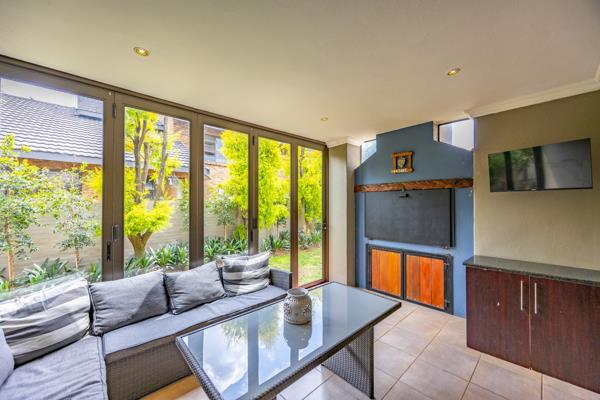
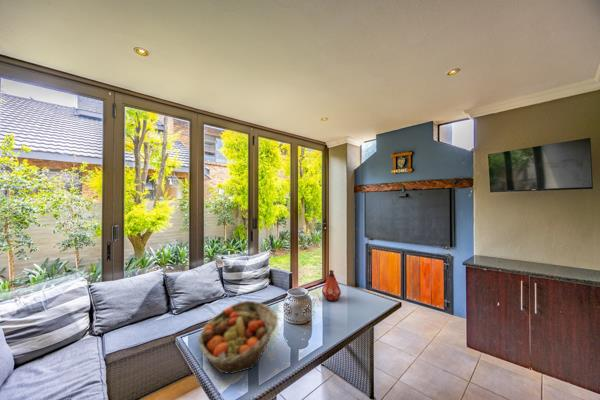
+ bottle [321,269,342,303]
+ fruit basket [197,300,278,375]
